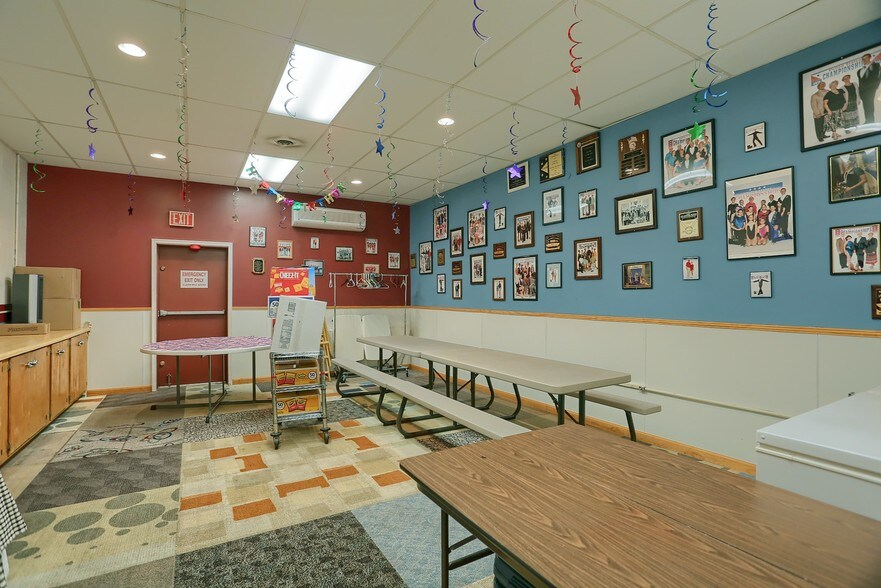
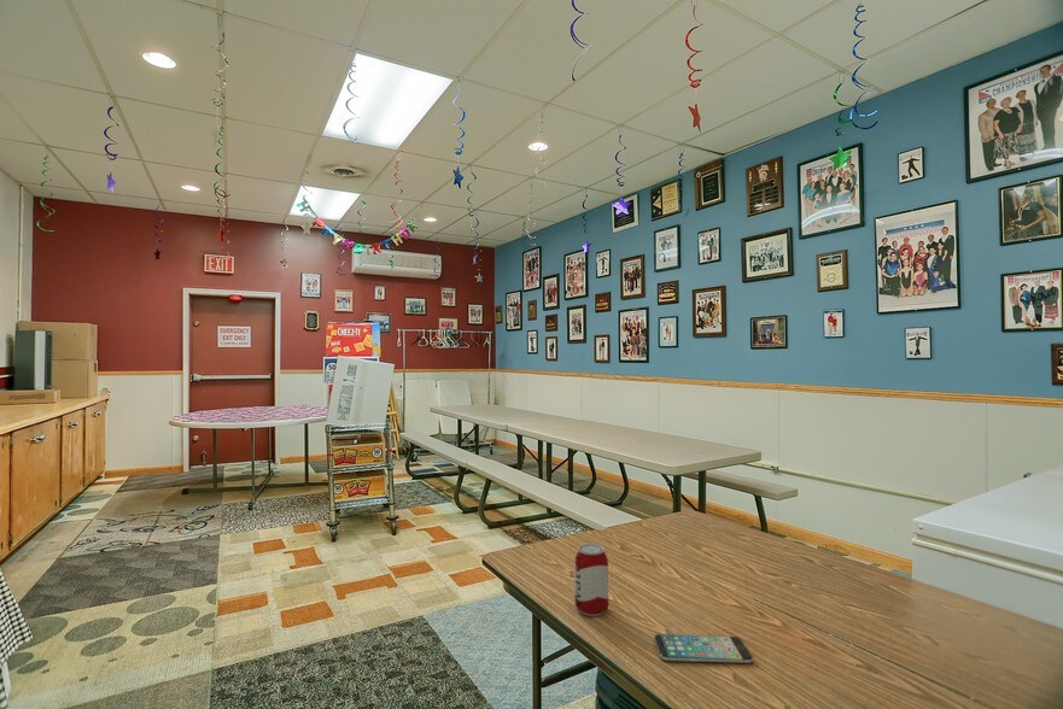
+ smartphone [653,633,754,664]
+ beverage can [573,543,609,617]
